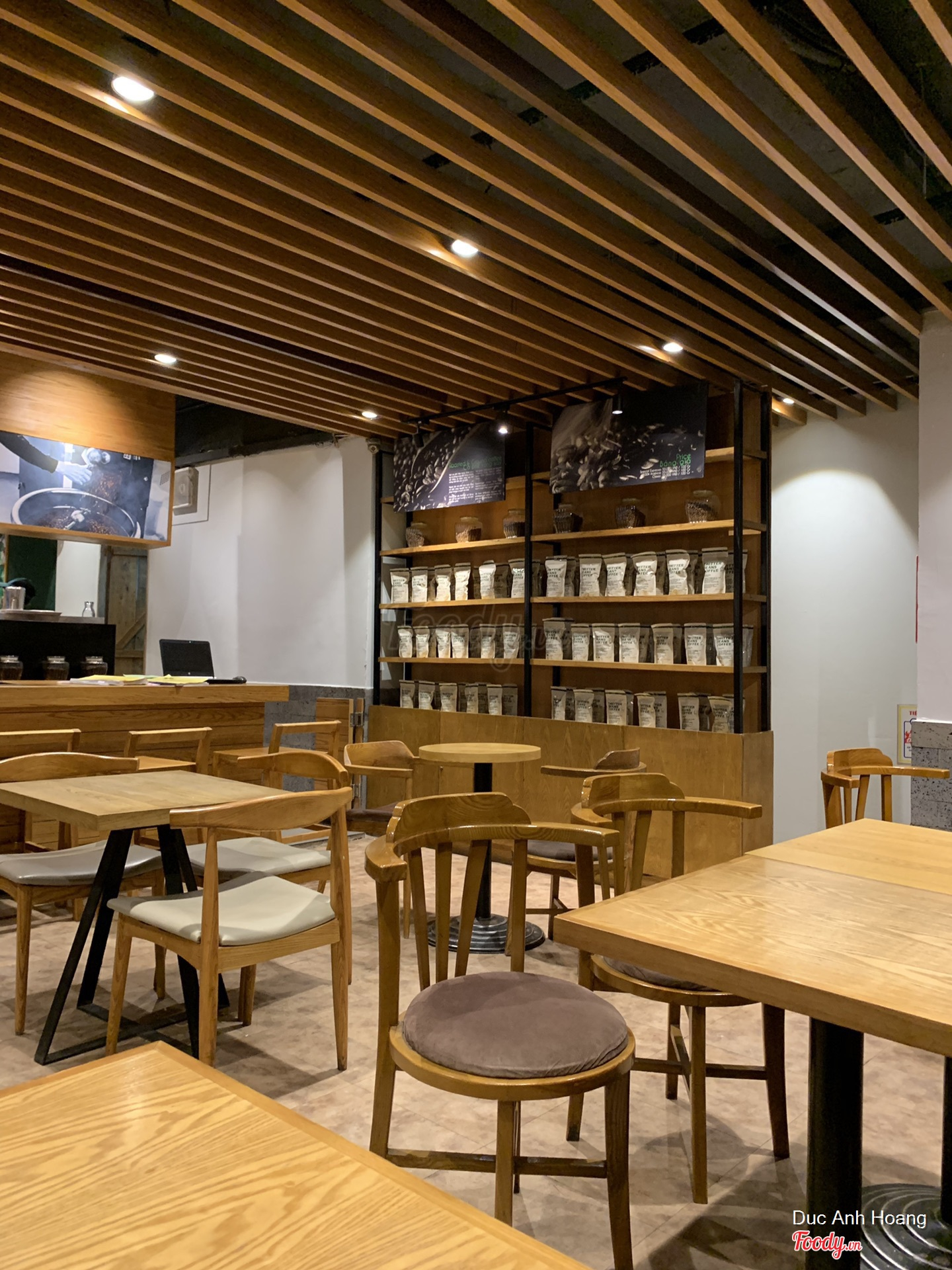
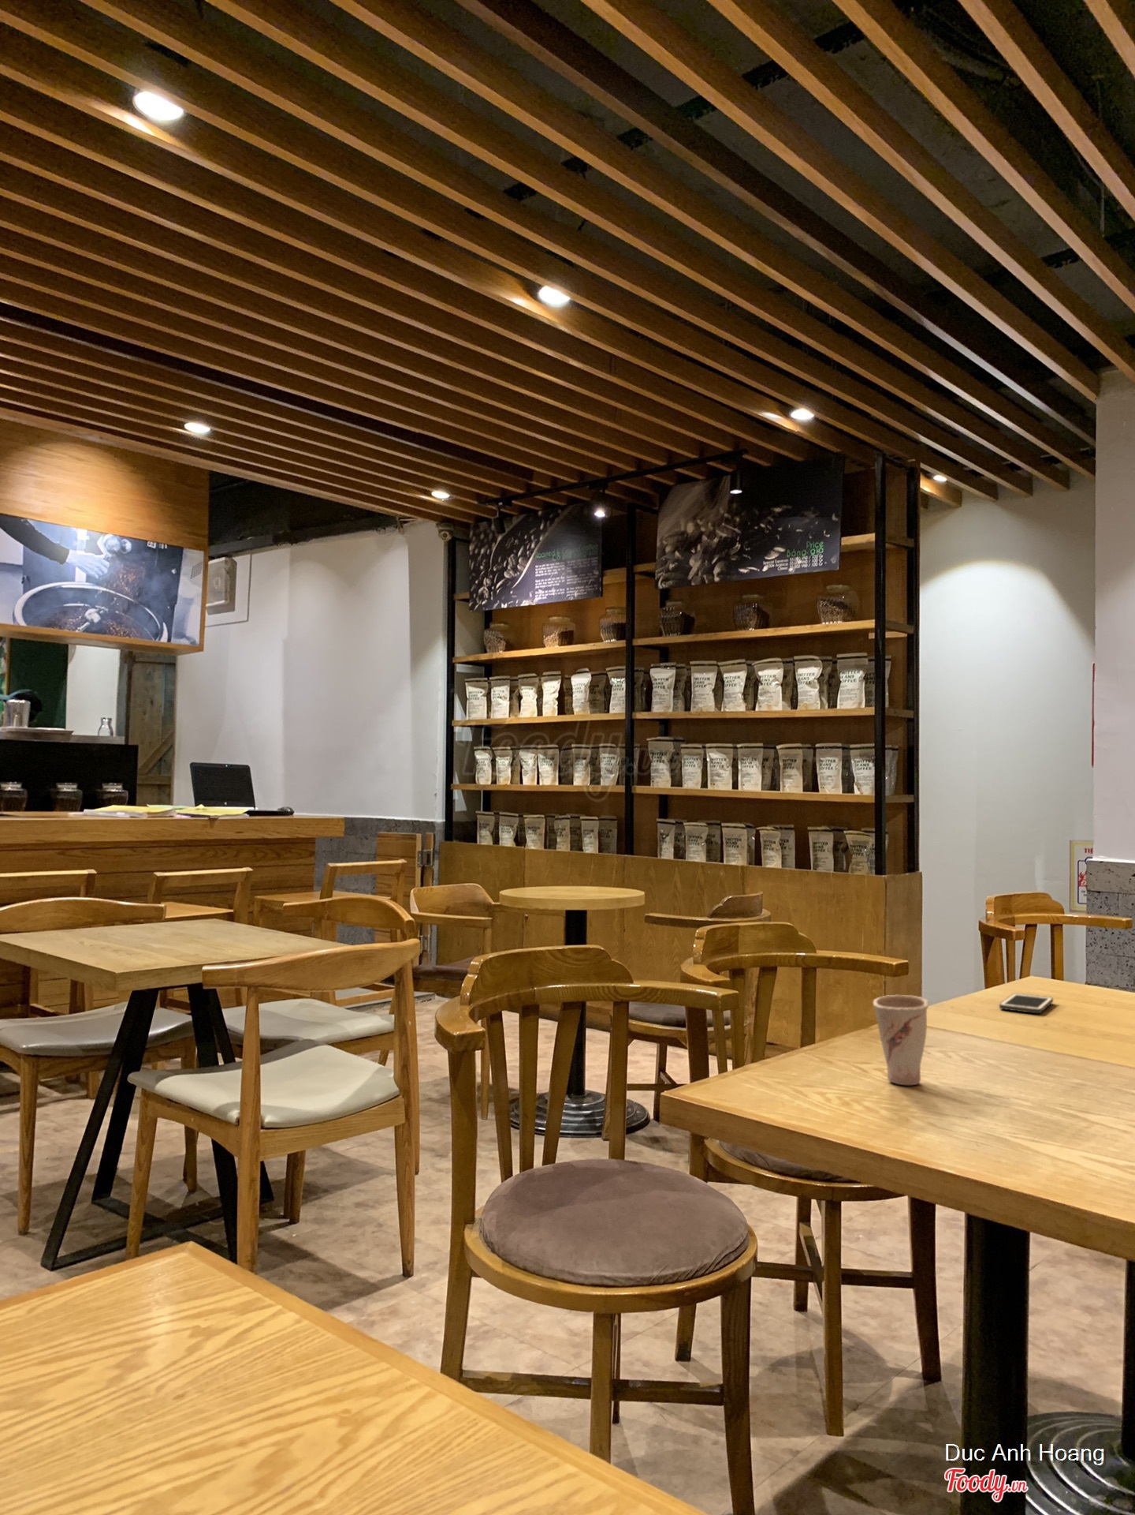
+ cup [872,994,930,1086]
+ cell phone [999,993,1054,1014]
